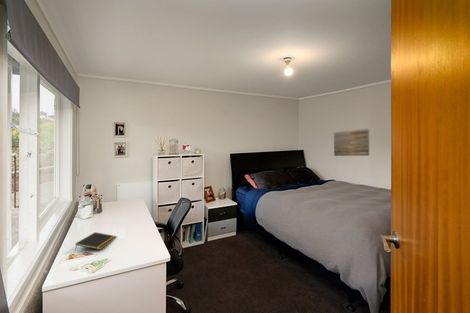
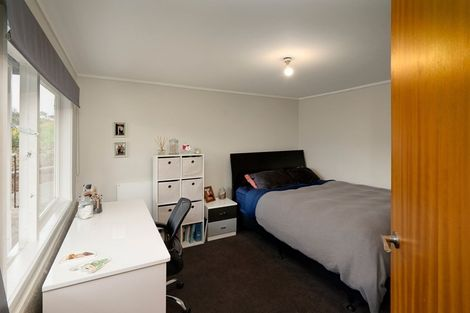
- wall art [333,128,370,157]
- notepad [74,231,118,251]
